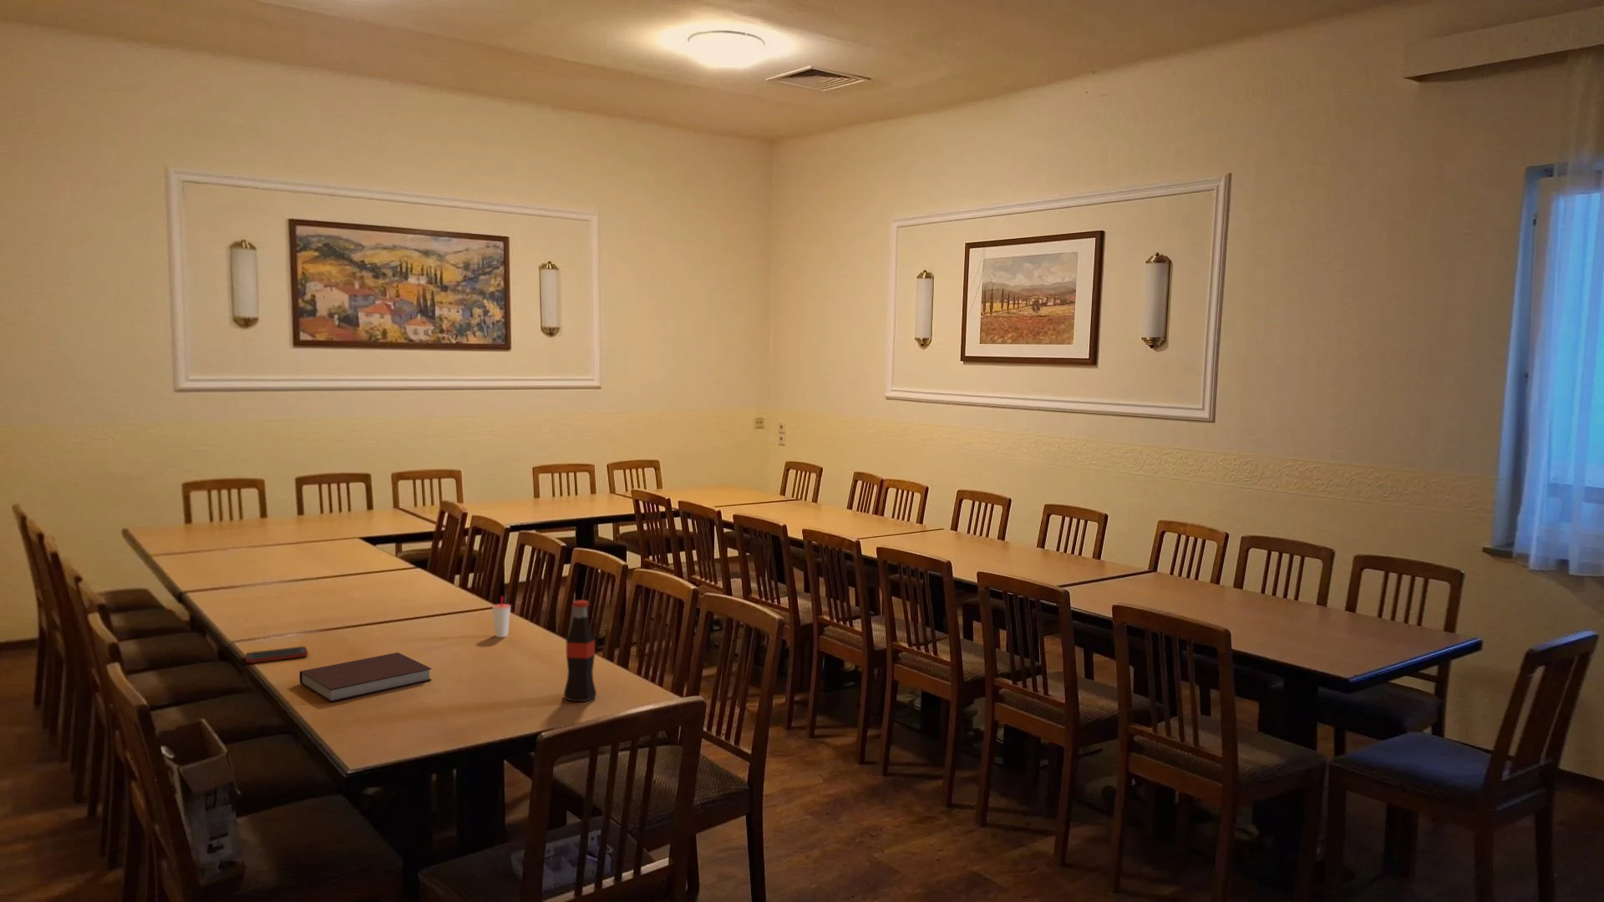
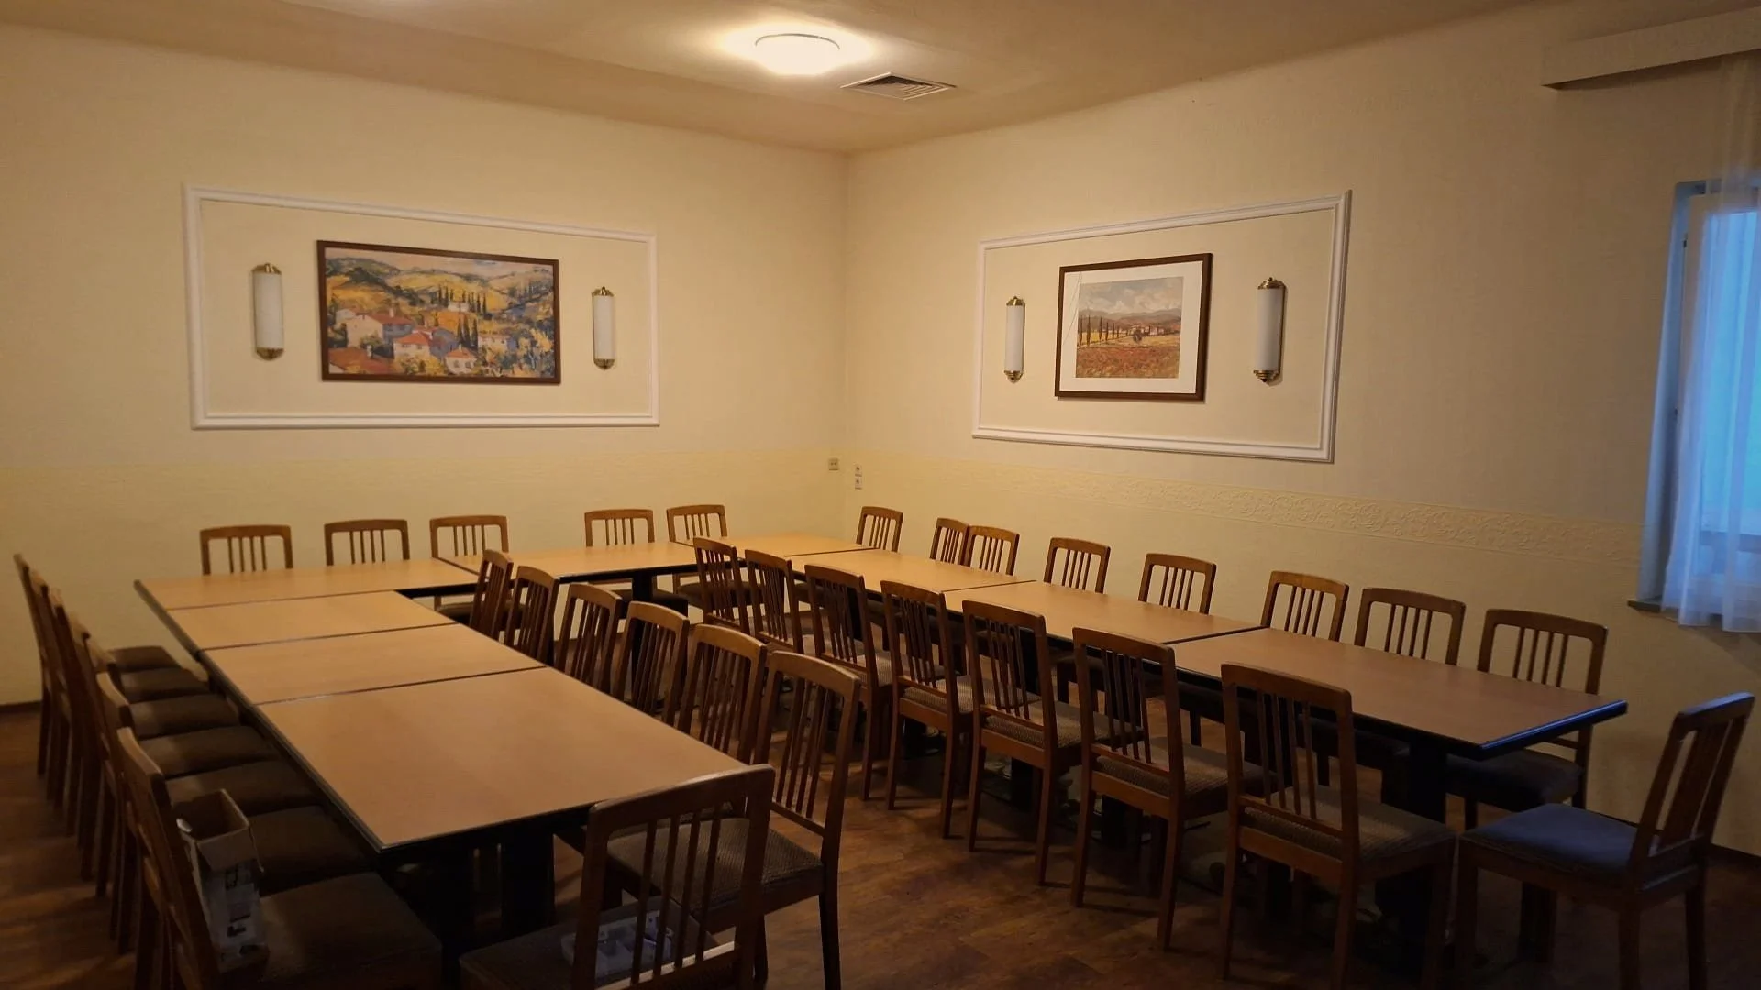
- notebook [299,651,432,704]
- cell phone [245,645,310,664]
- bottle [563,599,597,703]
- cup [491,595,512,638]
